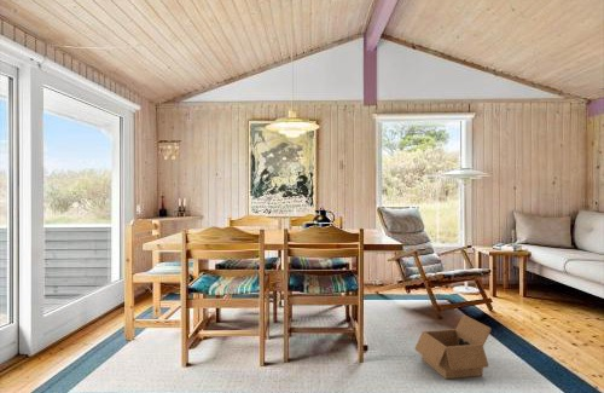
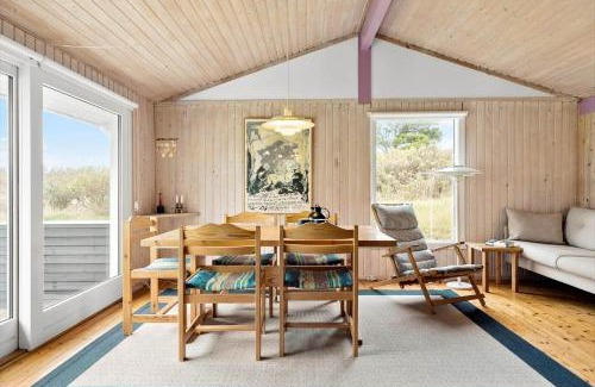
- box [414,313,492,380]
